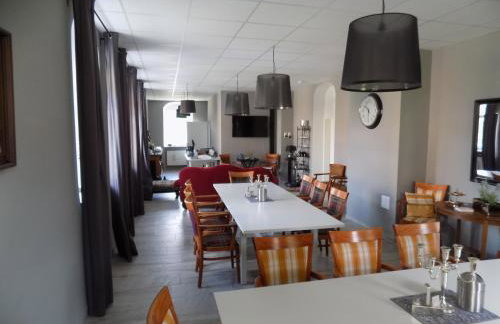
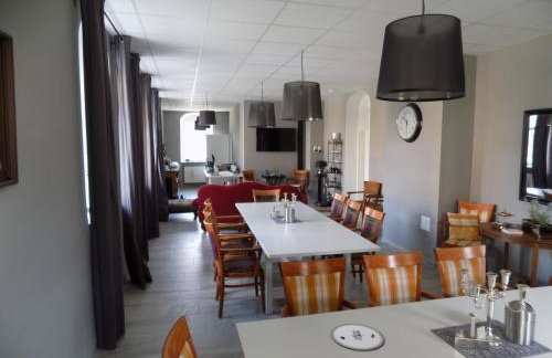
+ plate [330,323,385,351]
